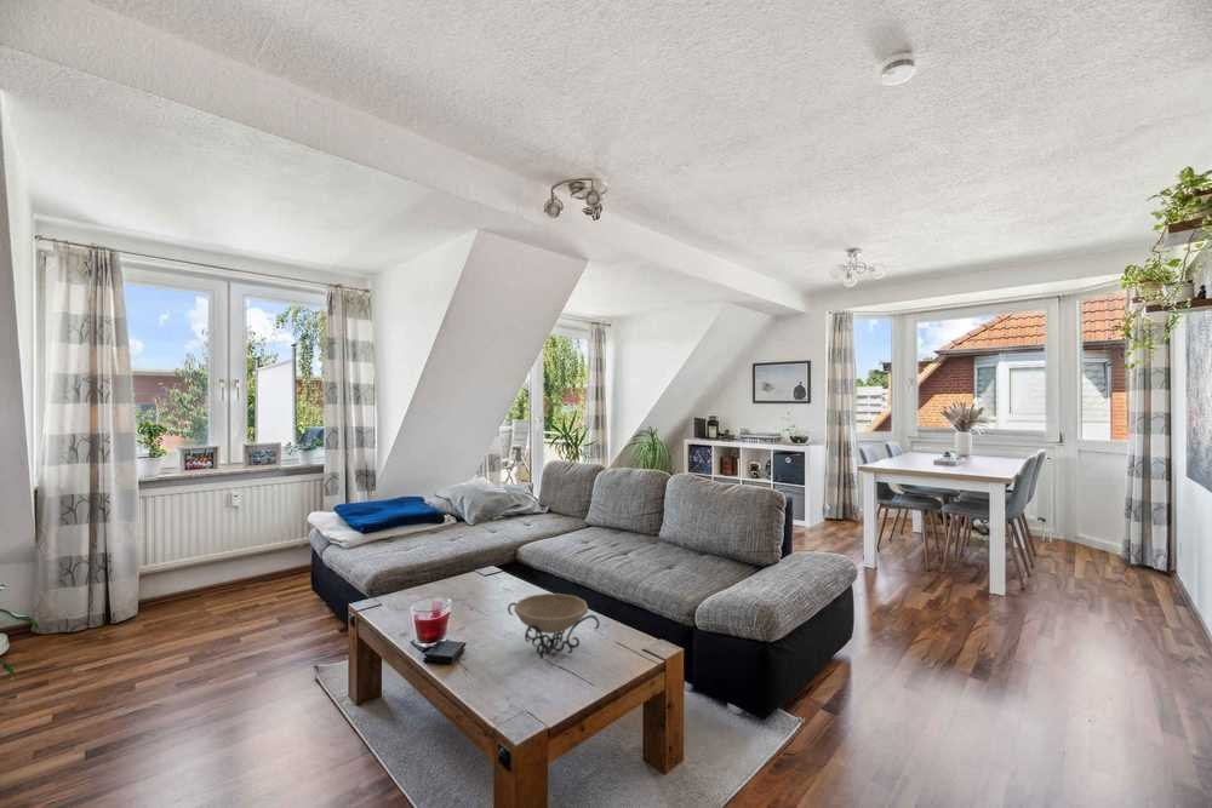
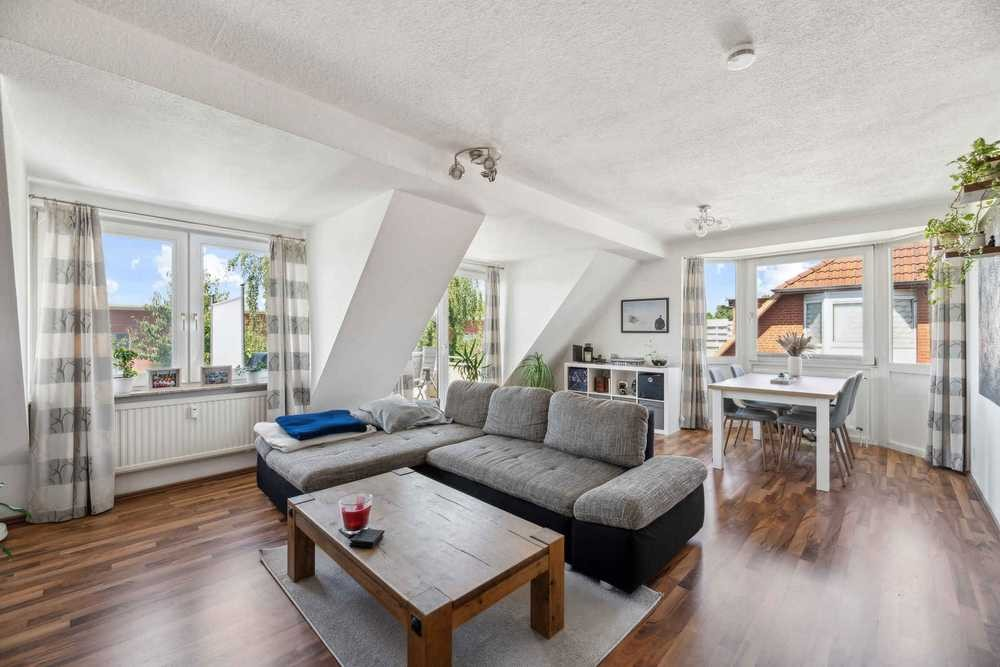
- decorative bowl [507,592,601,660]
